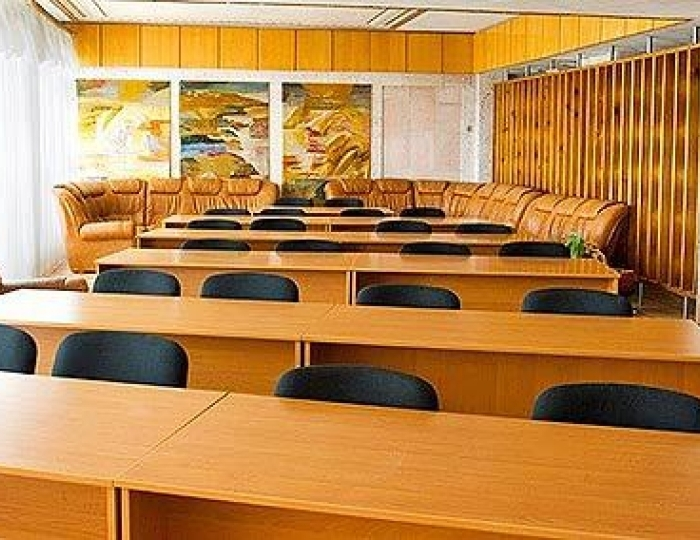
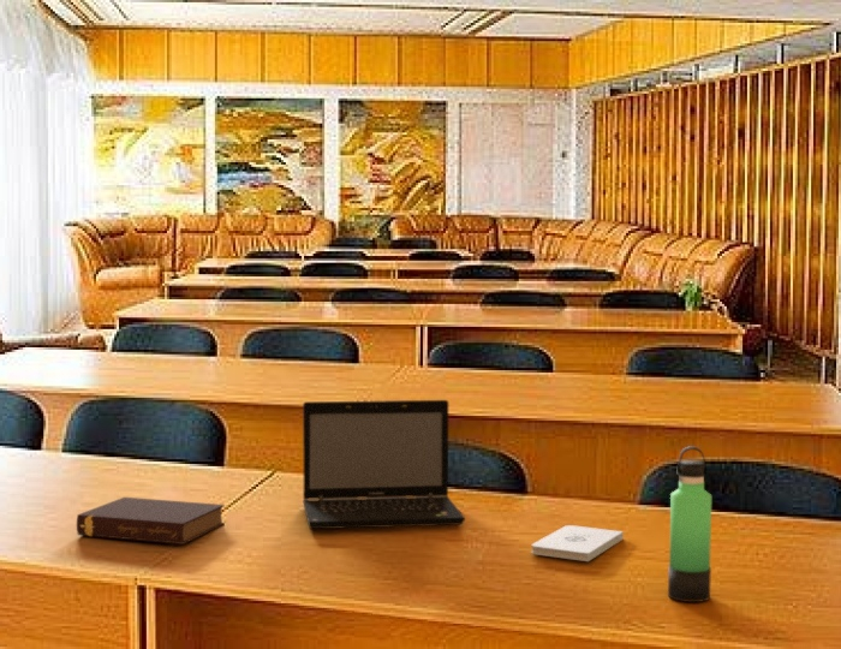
+ laptop [302,399,466,530]
+ thermos bottle [667,445,712,603]
+ notepad [531,524,625,562]
+ book [76,496,226,546]
